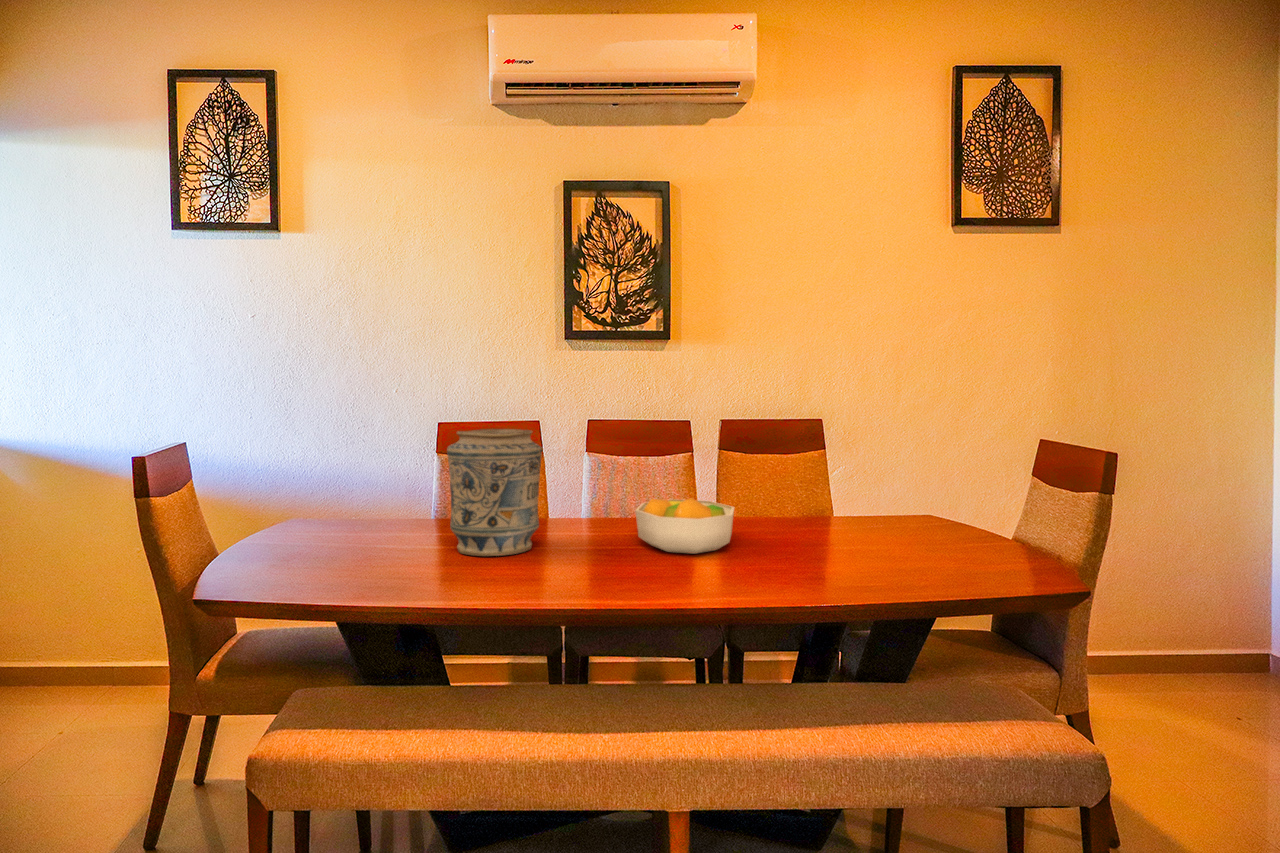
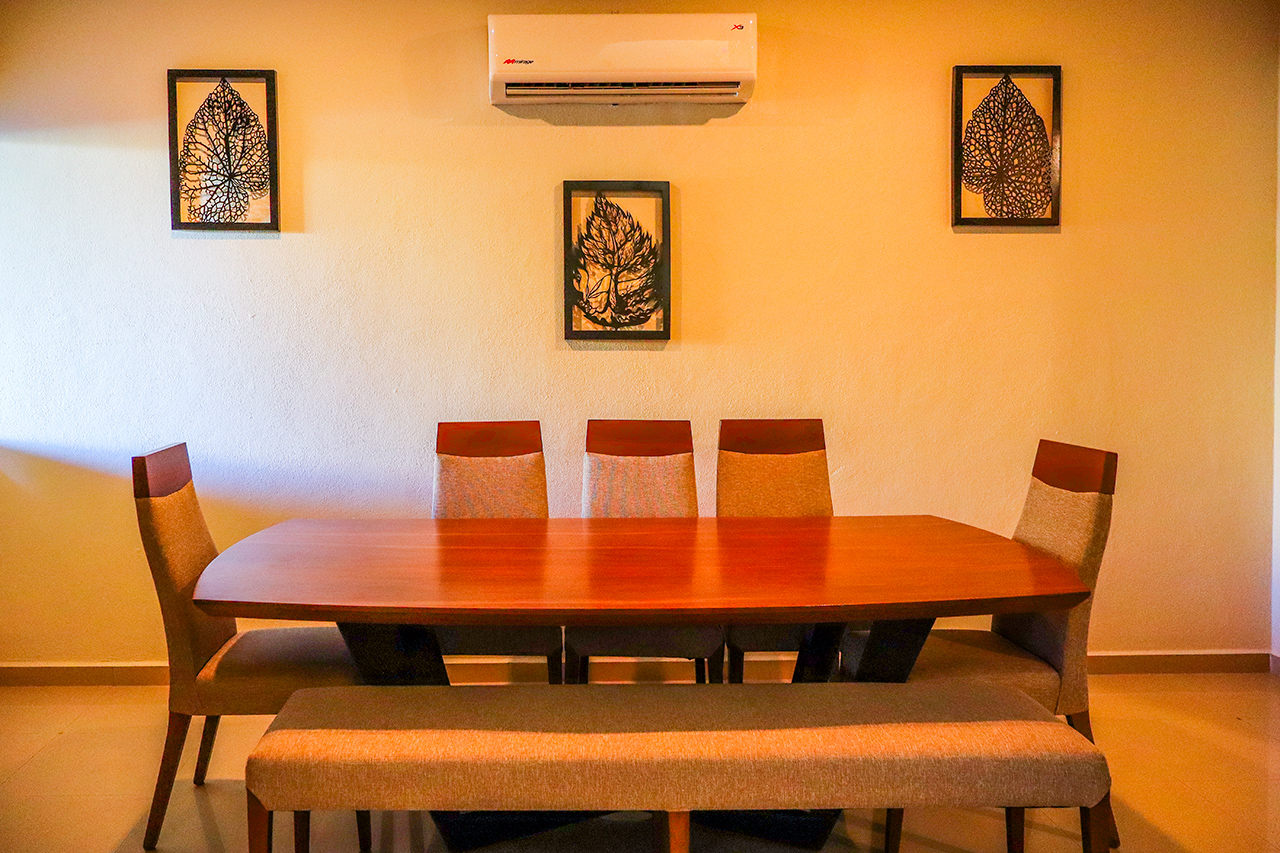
- vase [446,428,543,557]
- fruit bowl [634,497,735,555]
